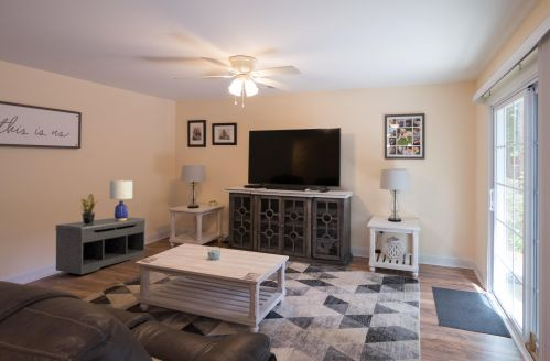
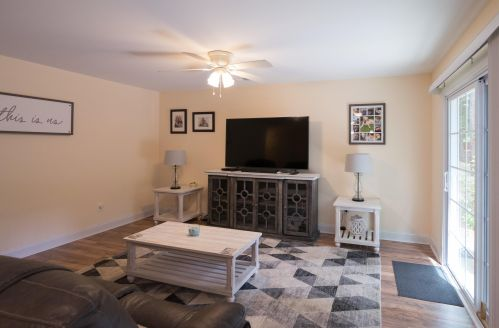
- potted plant [78,193,101,225]
- lamp [109,178,133,221]
- bench [54,216,147,275]
